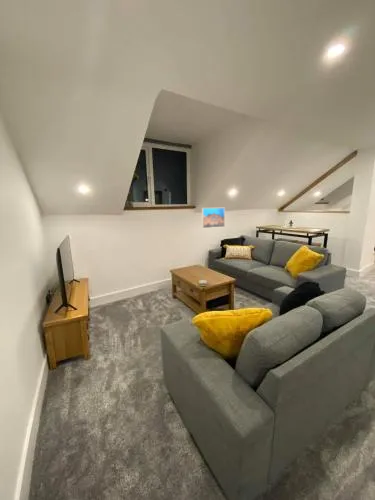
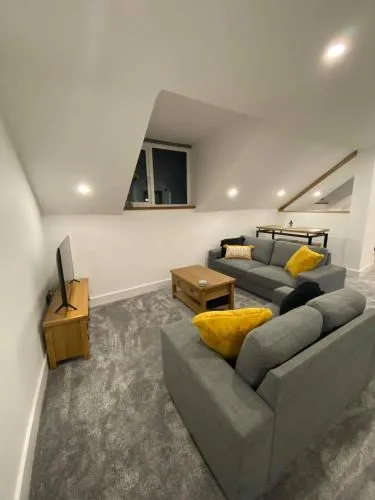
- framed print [201,207,226,229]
